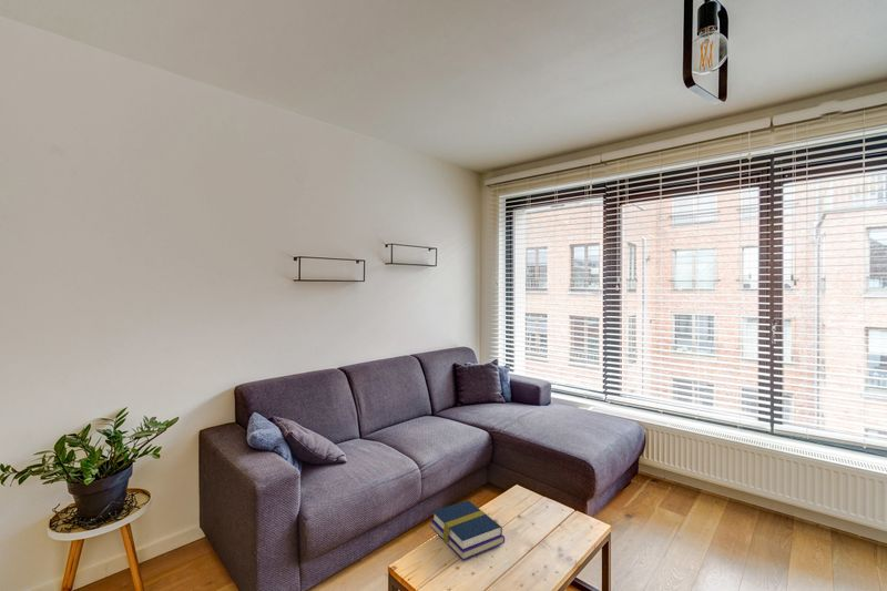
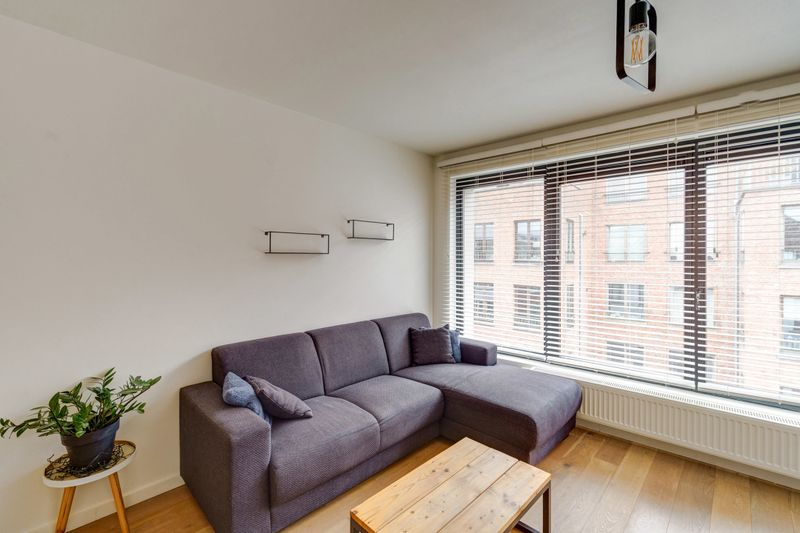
- book [429,499,506,561]
